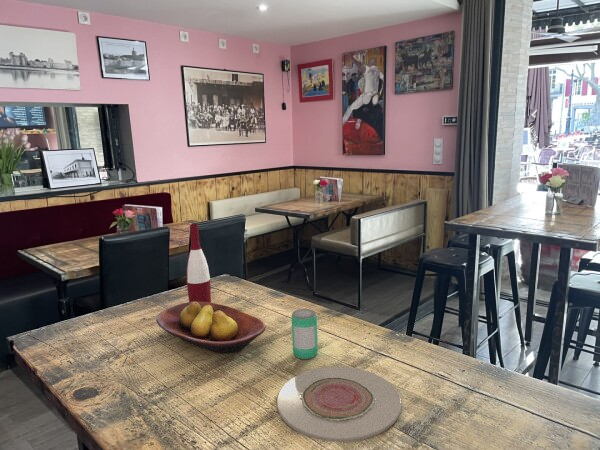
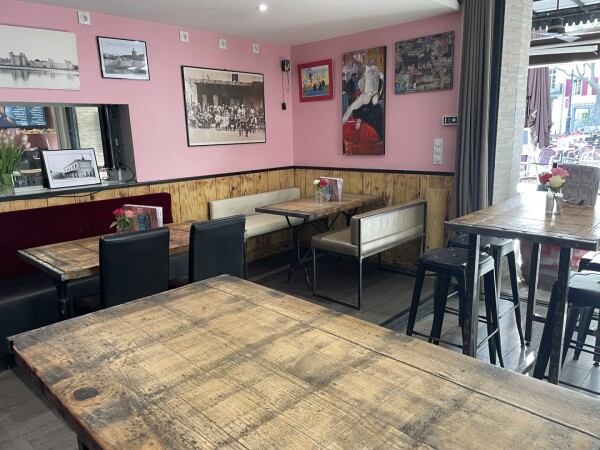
- alcohol [186,223,212,303]
- plate [276,366,402,442]
- beverage can [291,308,319,360]
- fruit bowl [155,301,266,355]
